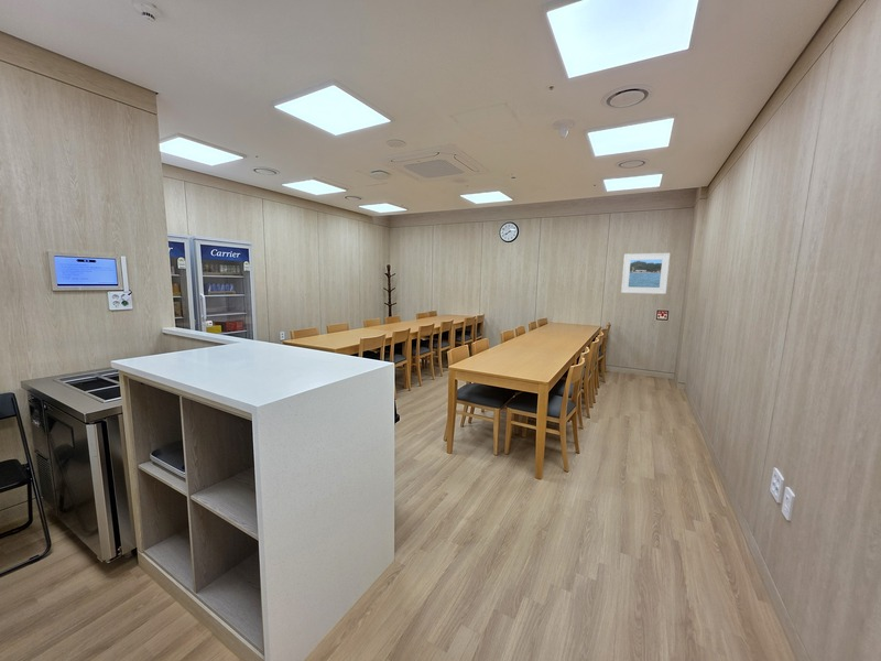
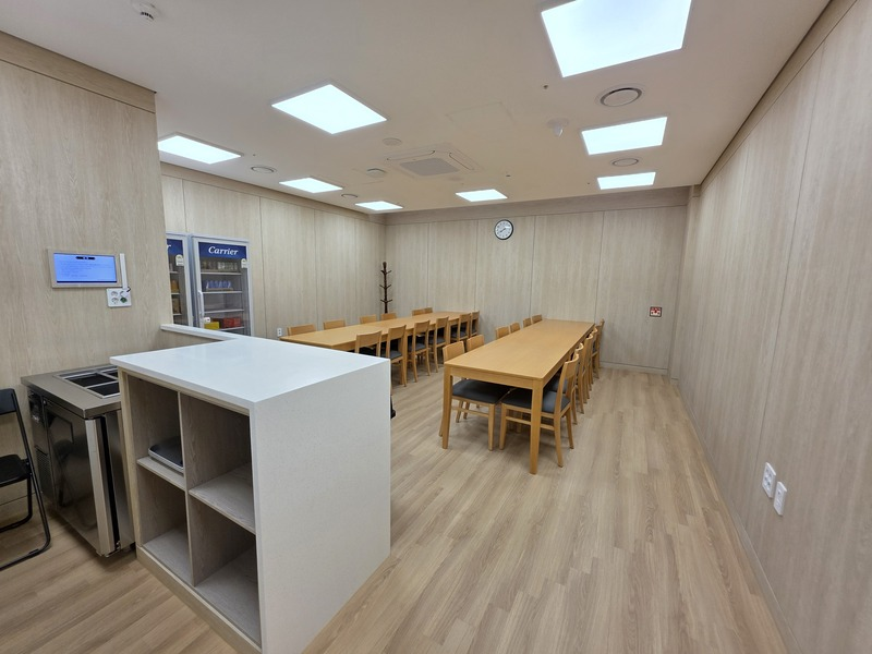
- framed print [620,252,671,295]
